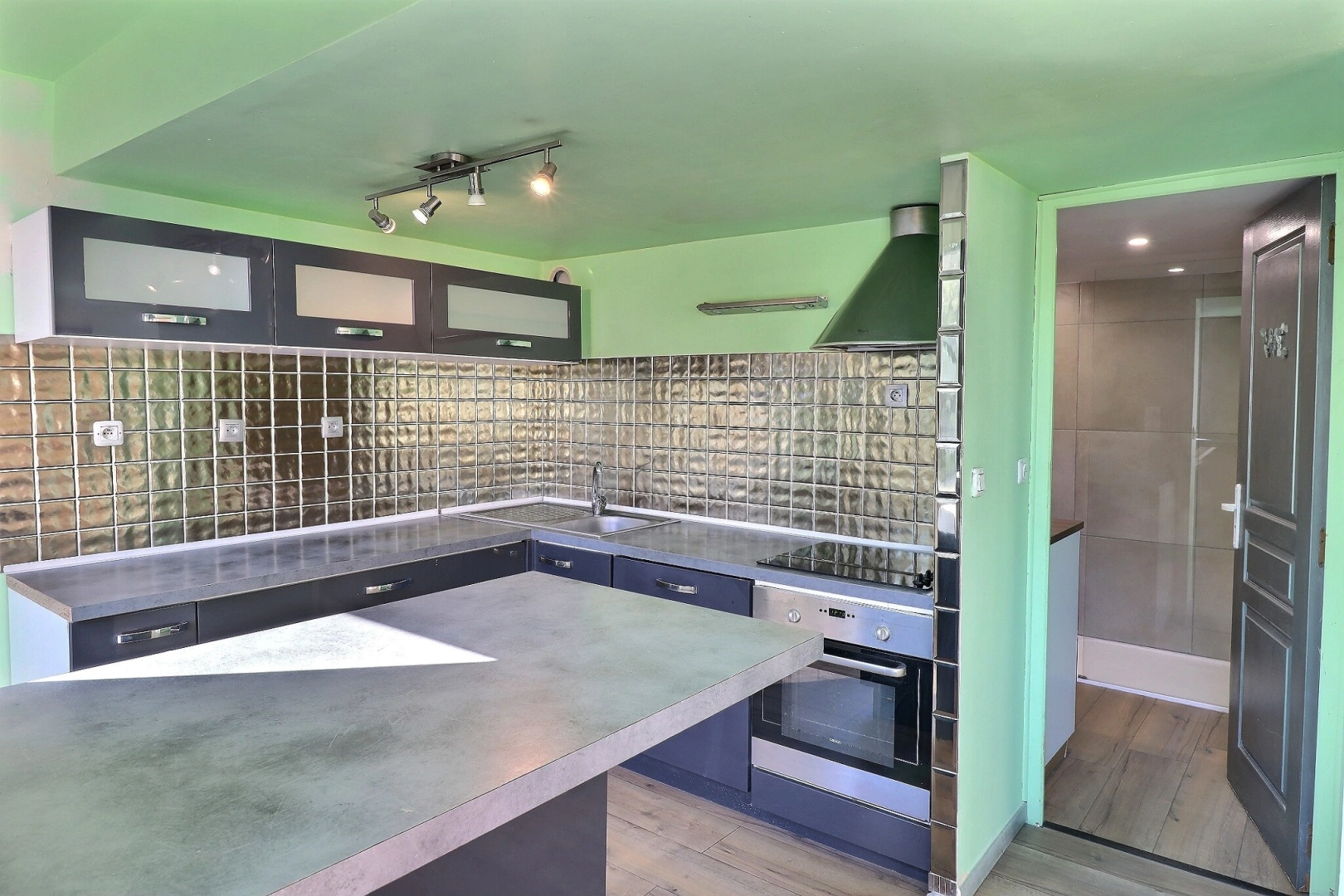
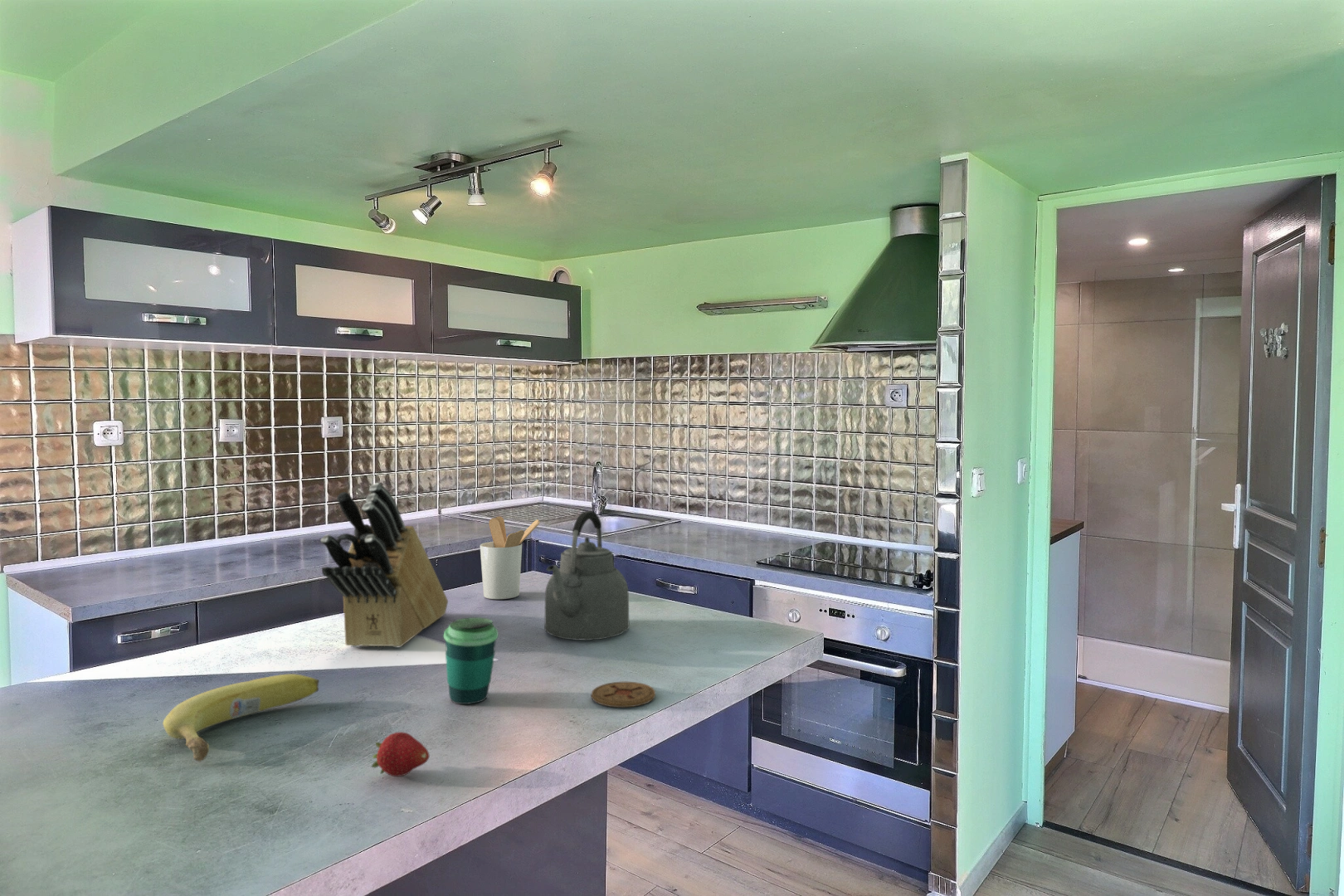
+ cup [443,616,499,705]
+ fruit [370,731,431,777]
+ utensil holder [480,516,541,600]
+ knife block [320,482,449,648]
+ kettle [543,510,631,641]
+ coaster [591,681,656,709]
+ fruit [163,673,319,762]
